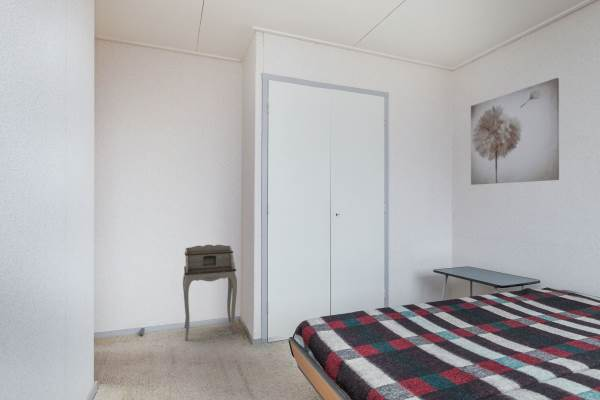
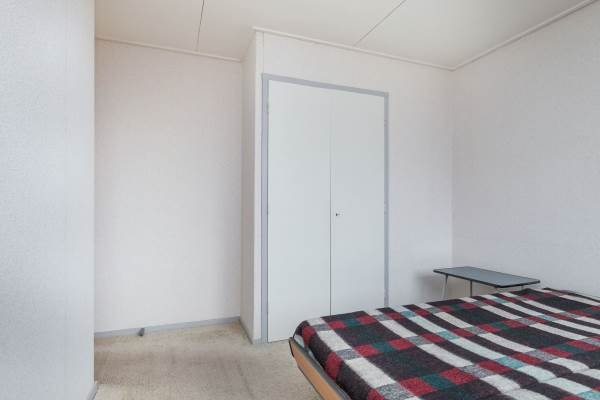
- wall art [470,77,560,186]
- desk [182,244,238,342]
